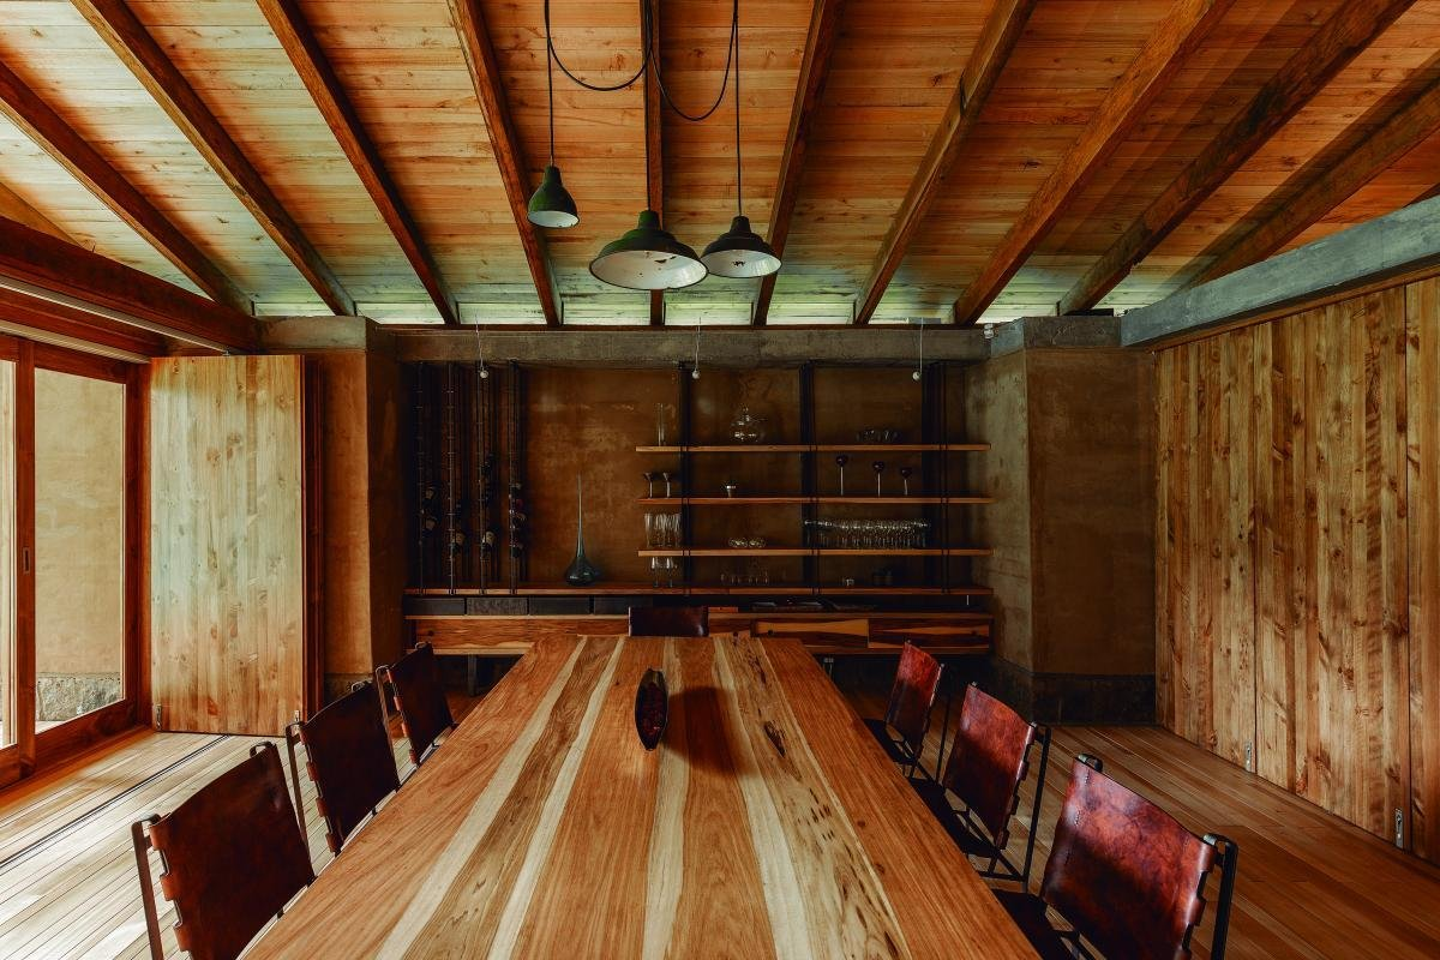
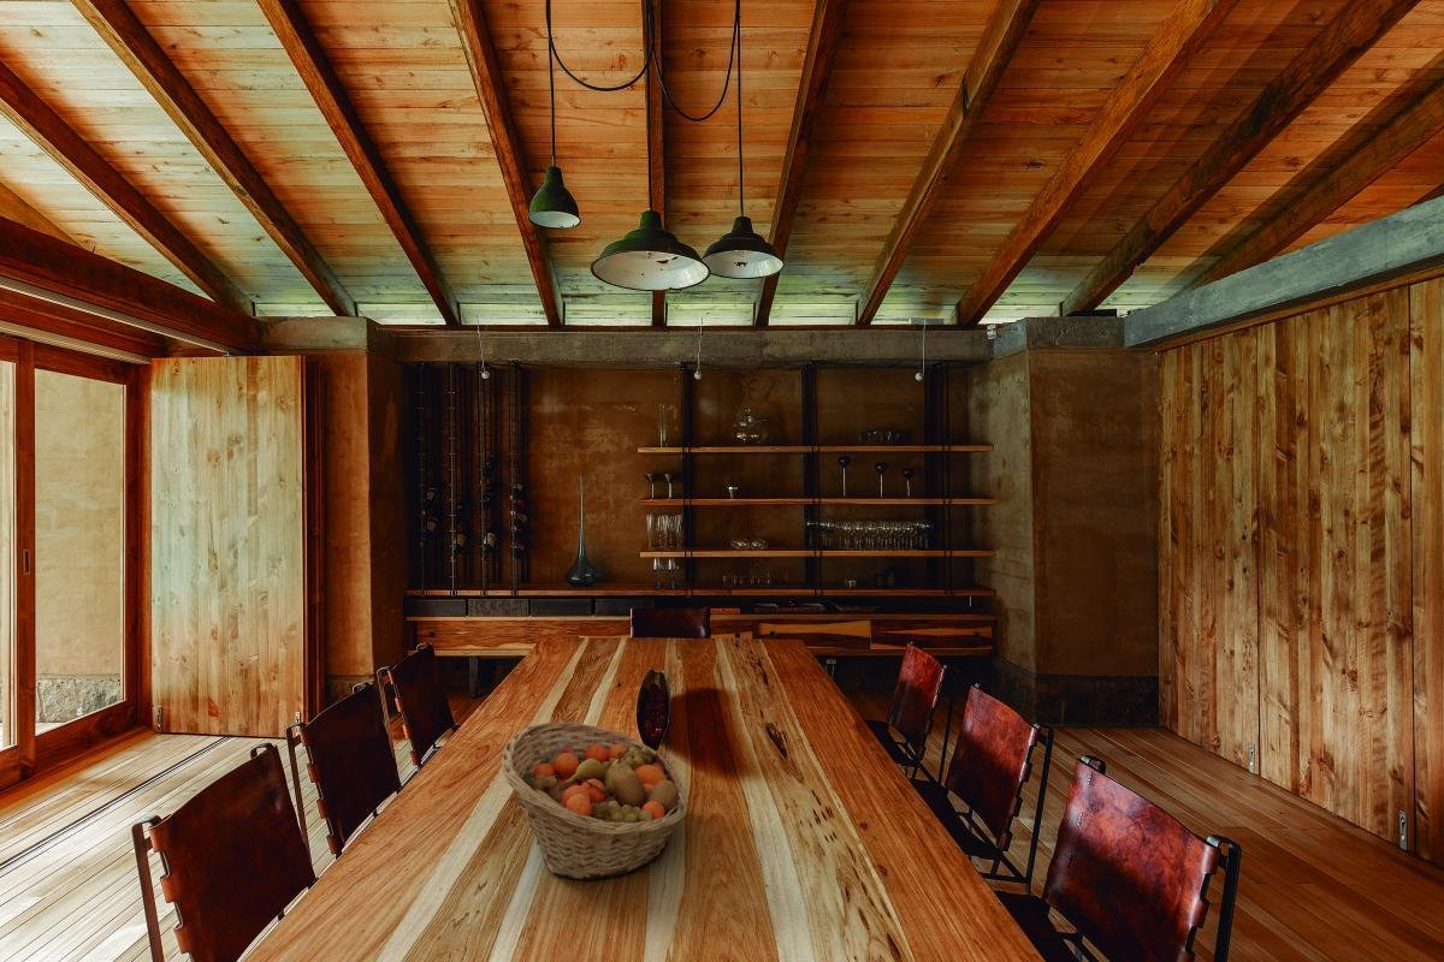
+ fruit basket [501,720,688,881]
